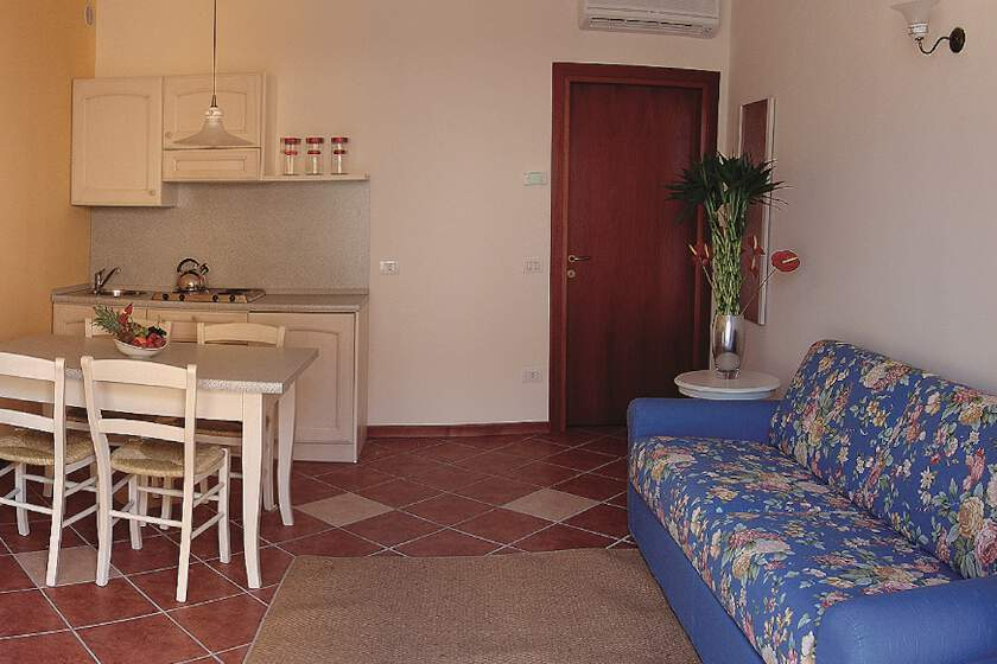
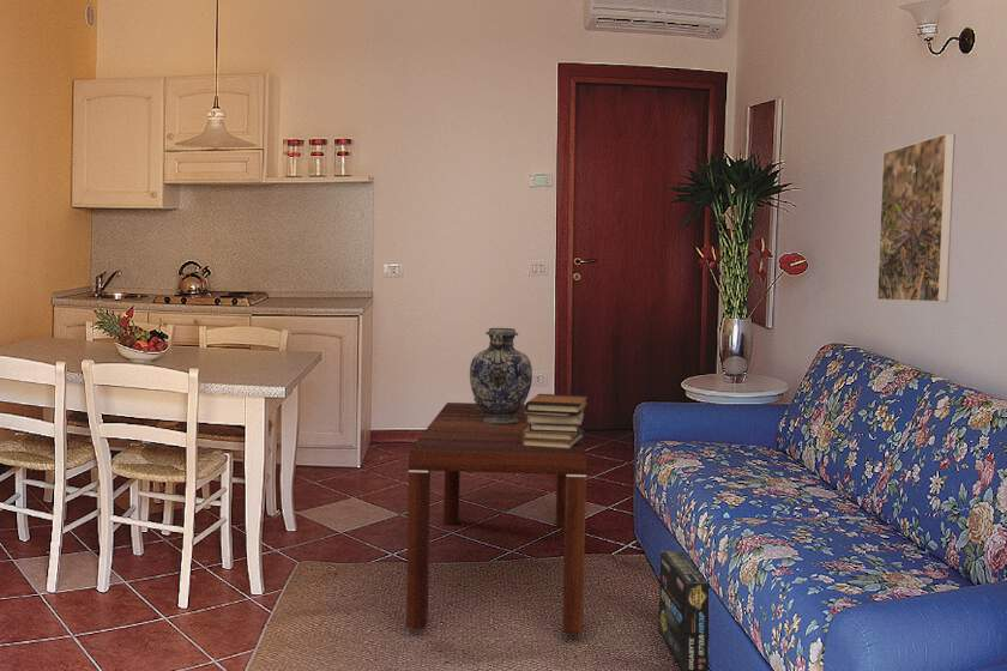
+ book stack [523,393,590,449]
+ box [657,550,711,671]
+ coffee table [405,401,587,634]
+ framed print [876,132,957,303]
+ vase [469,327,533,424]
